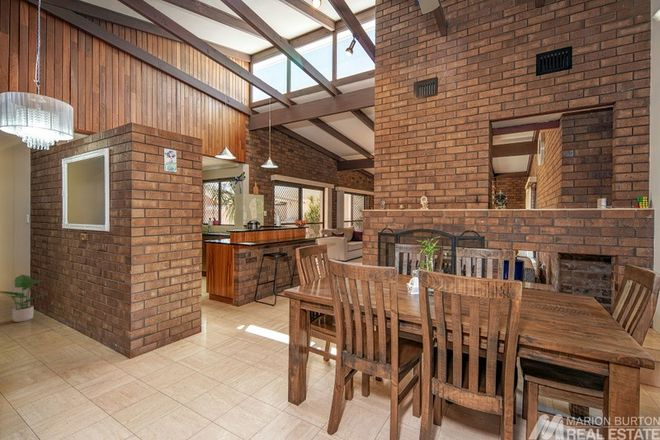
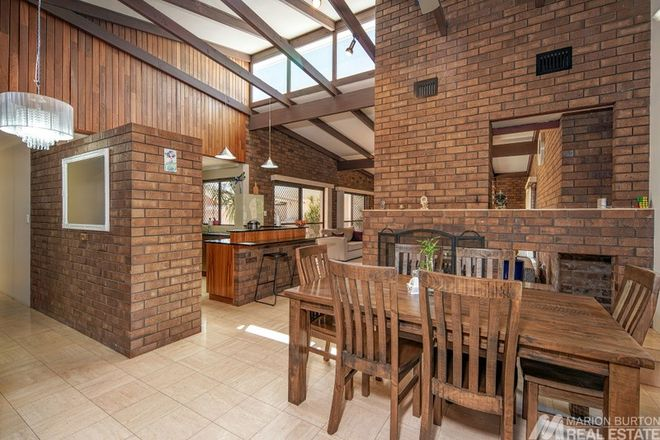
- potted plant [0,274,45,323]
